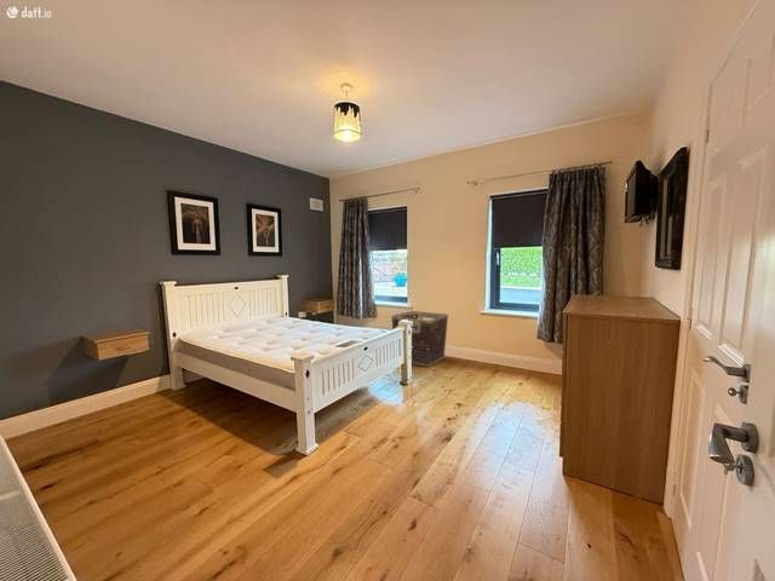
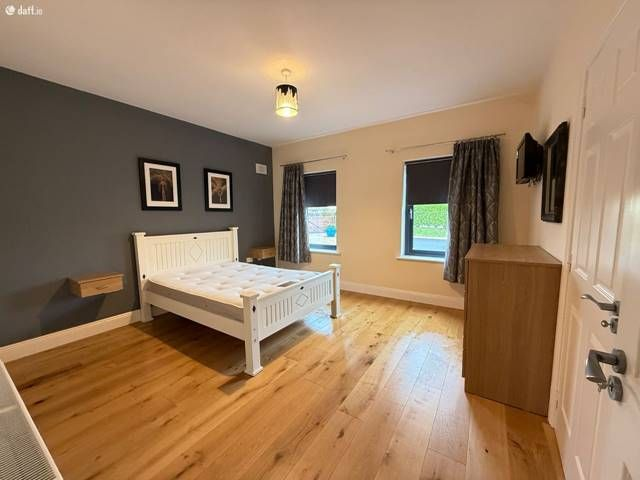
- clothes hamper [390,310,449,367]
